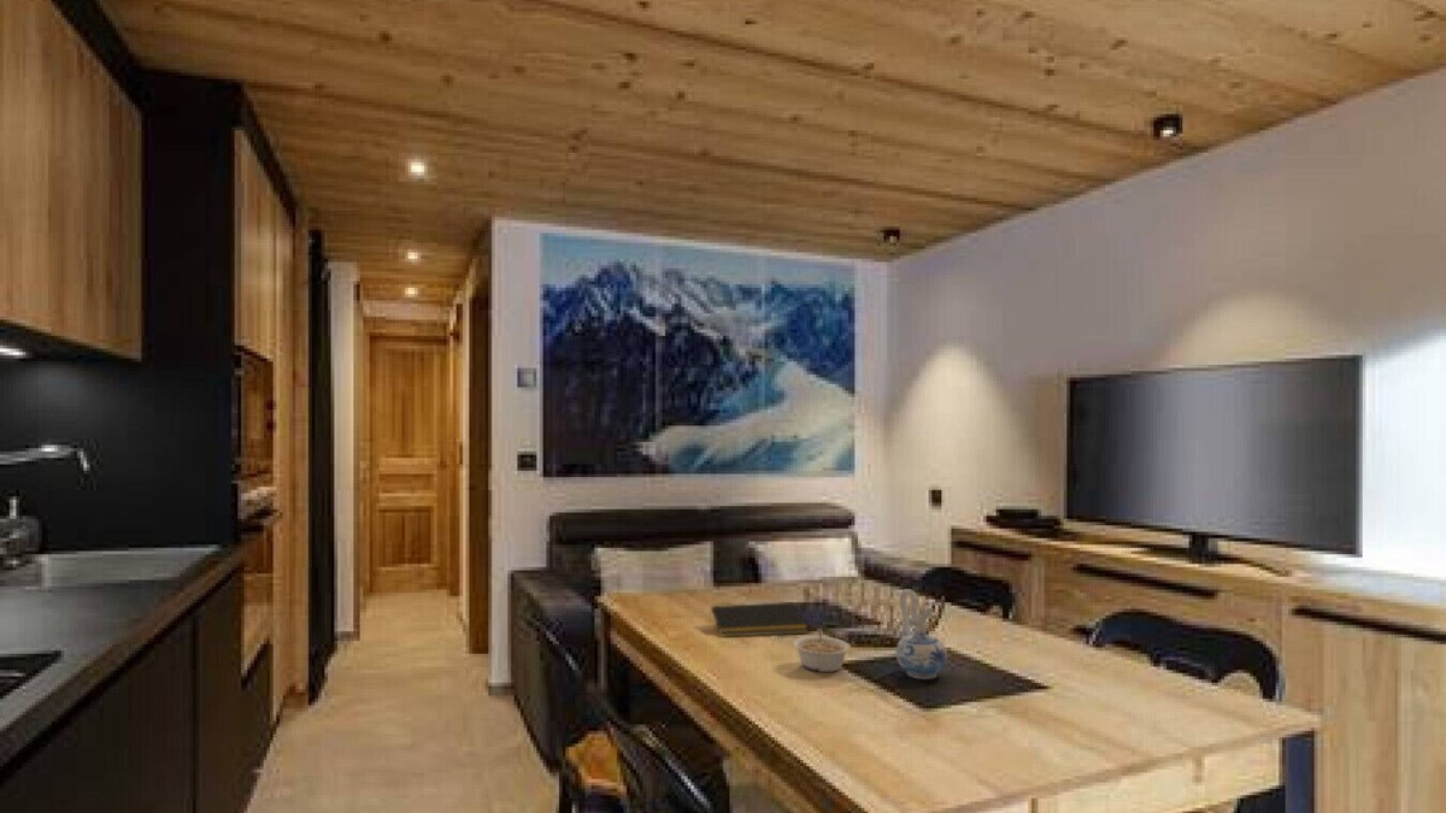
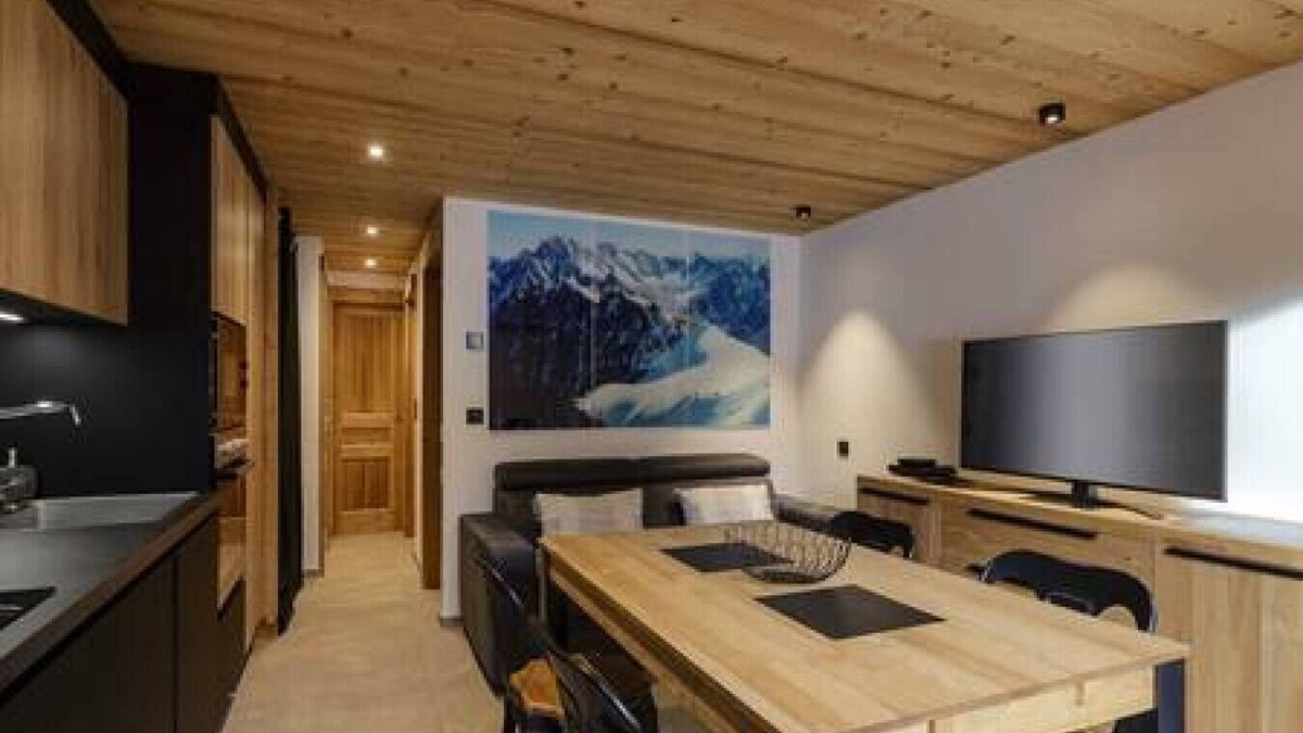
- notepad [709,601,809,638]
- legume [792,628,852,673]
- ceramic pitcher [895,588,948,681]
